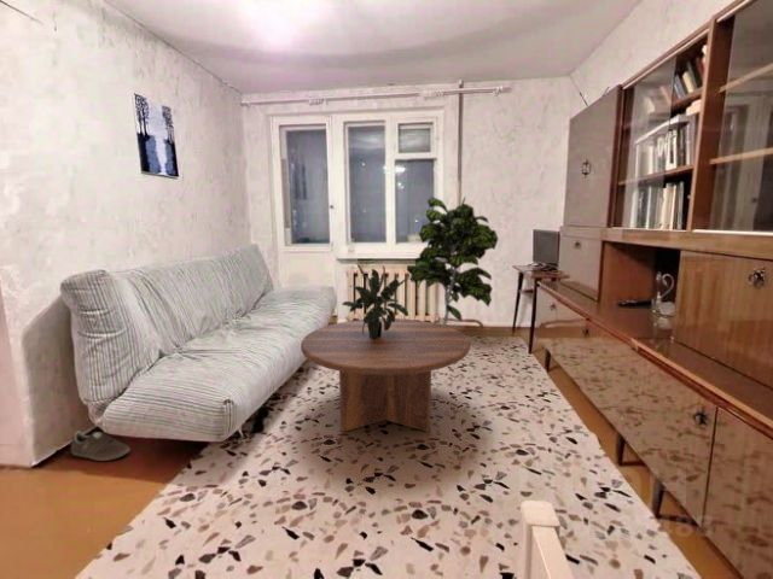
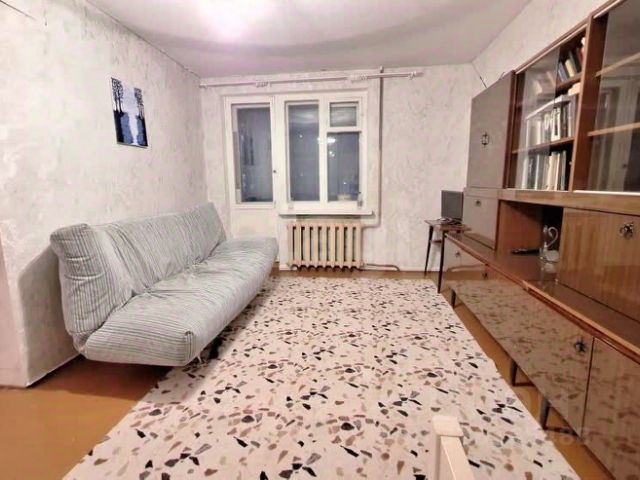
- sneaker [70,429,132,462]
- indoor plant [406,195,499,326]
- coffee table [300,317,471,433]
- potted plant [341,262,412,340]
